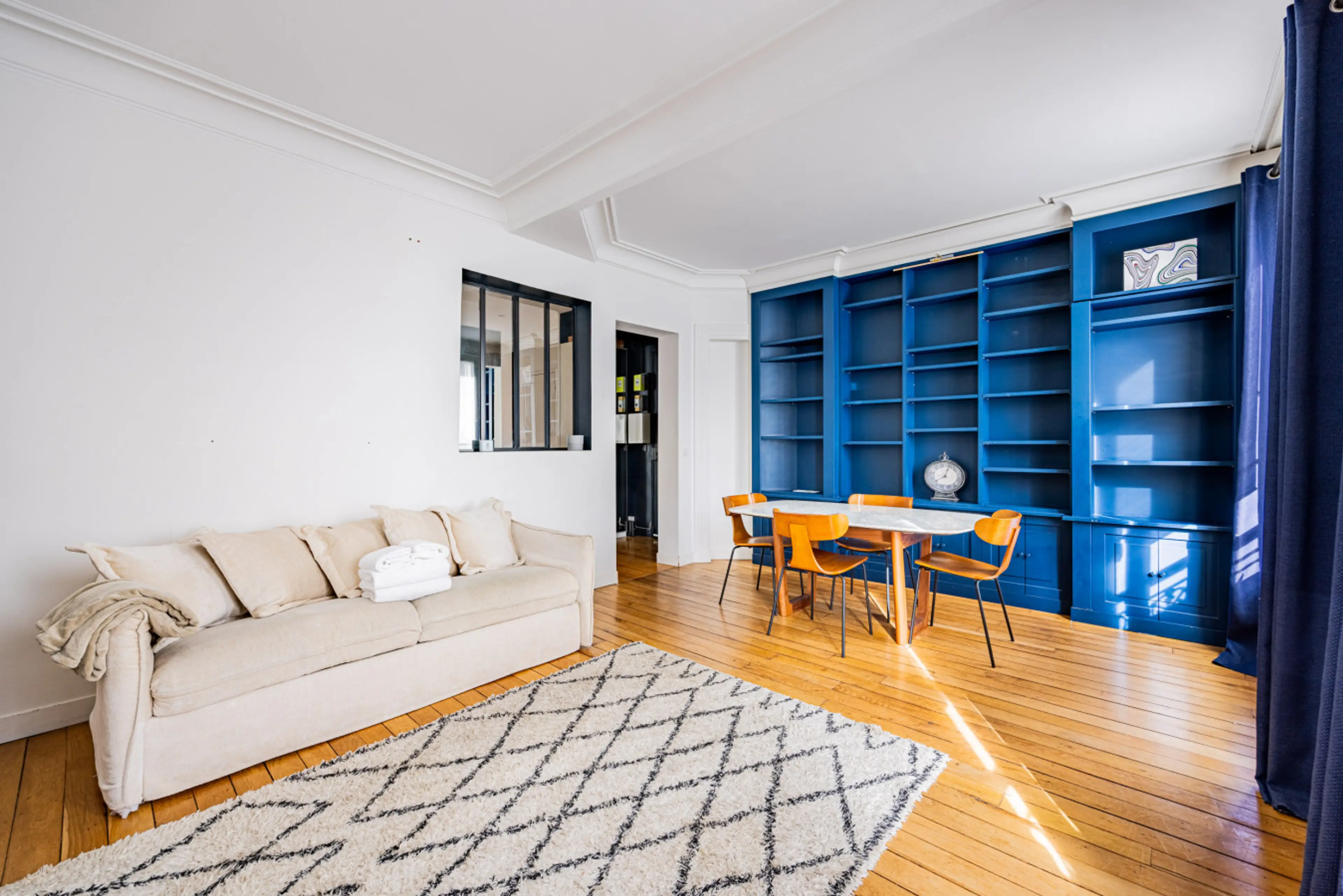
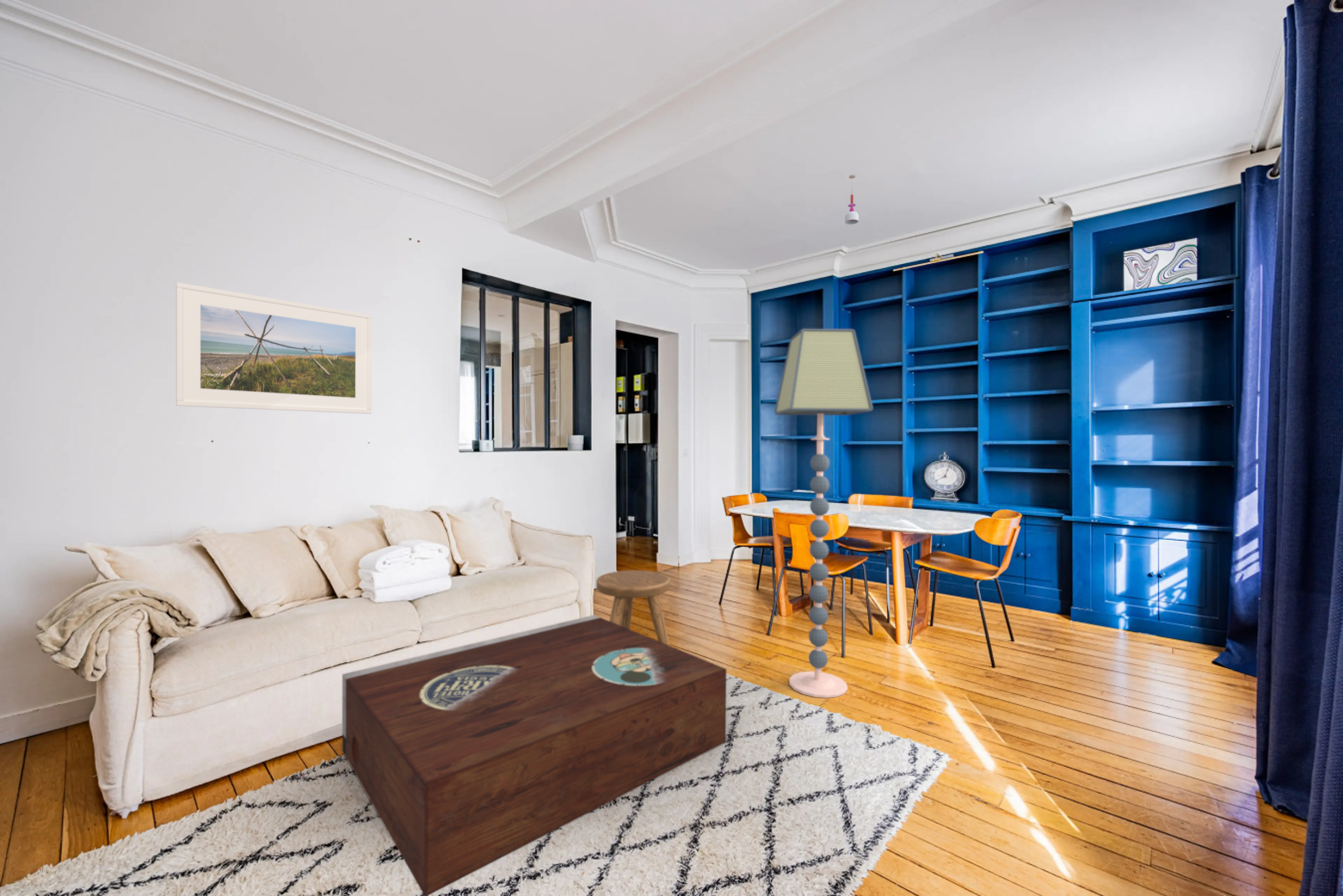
+ pendant light [845,174,859,225]
+ stereo [342,614,727,896]
+ floor lamp [774,328,874,698]
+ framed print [176,282,372,414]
+ stool [596,570,670,646]
